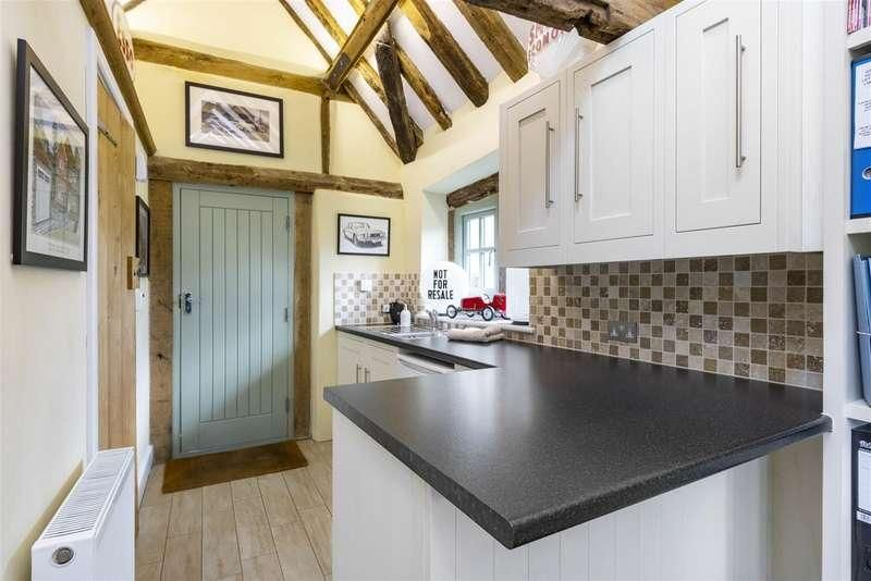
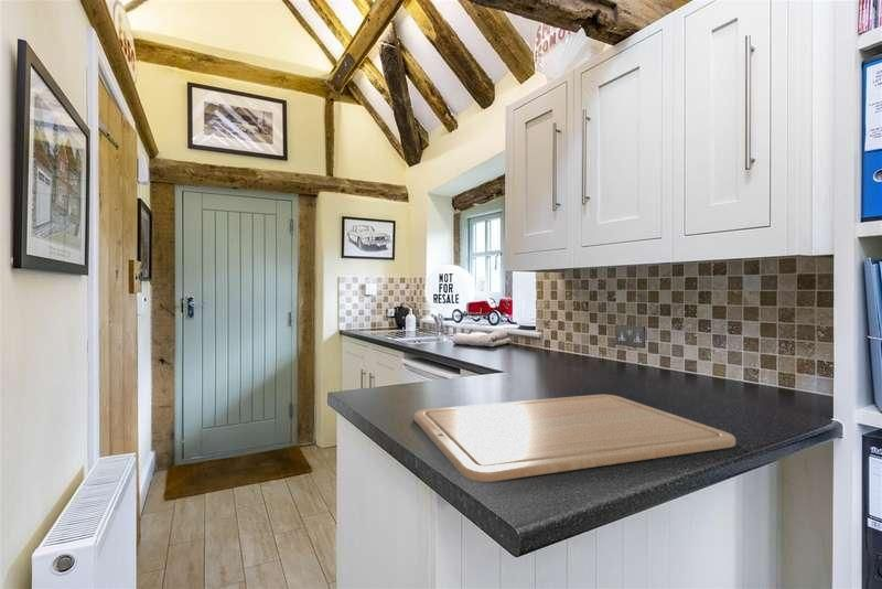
+ chopping board [413,394,736,483]
